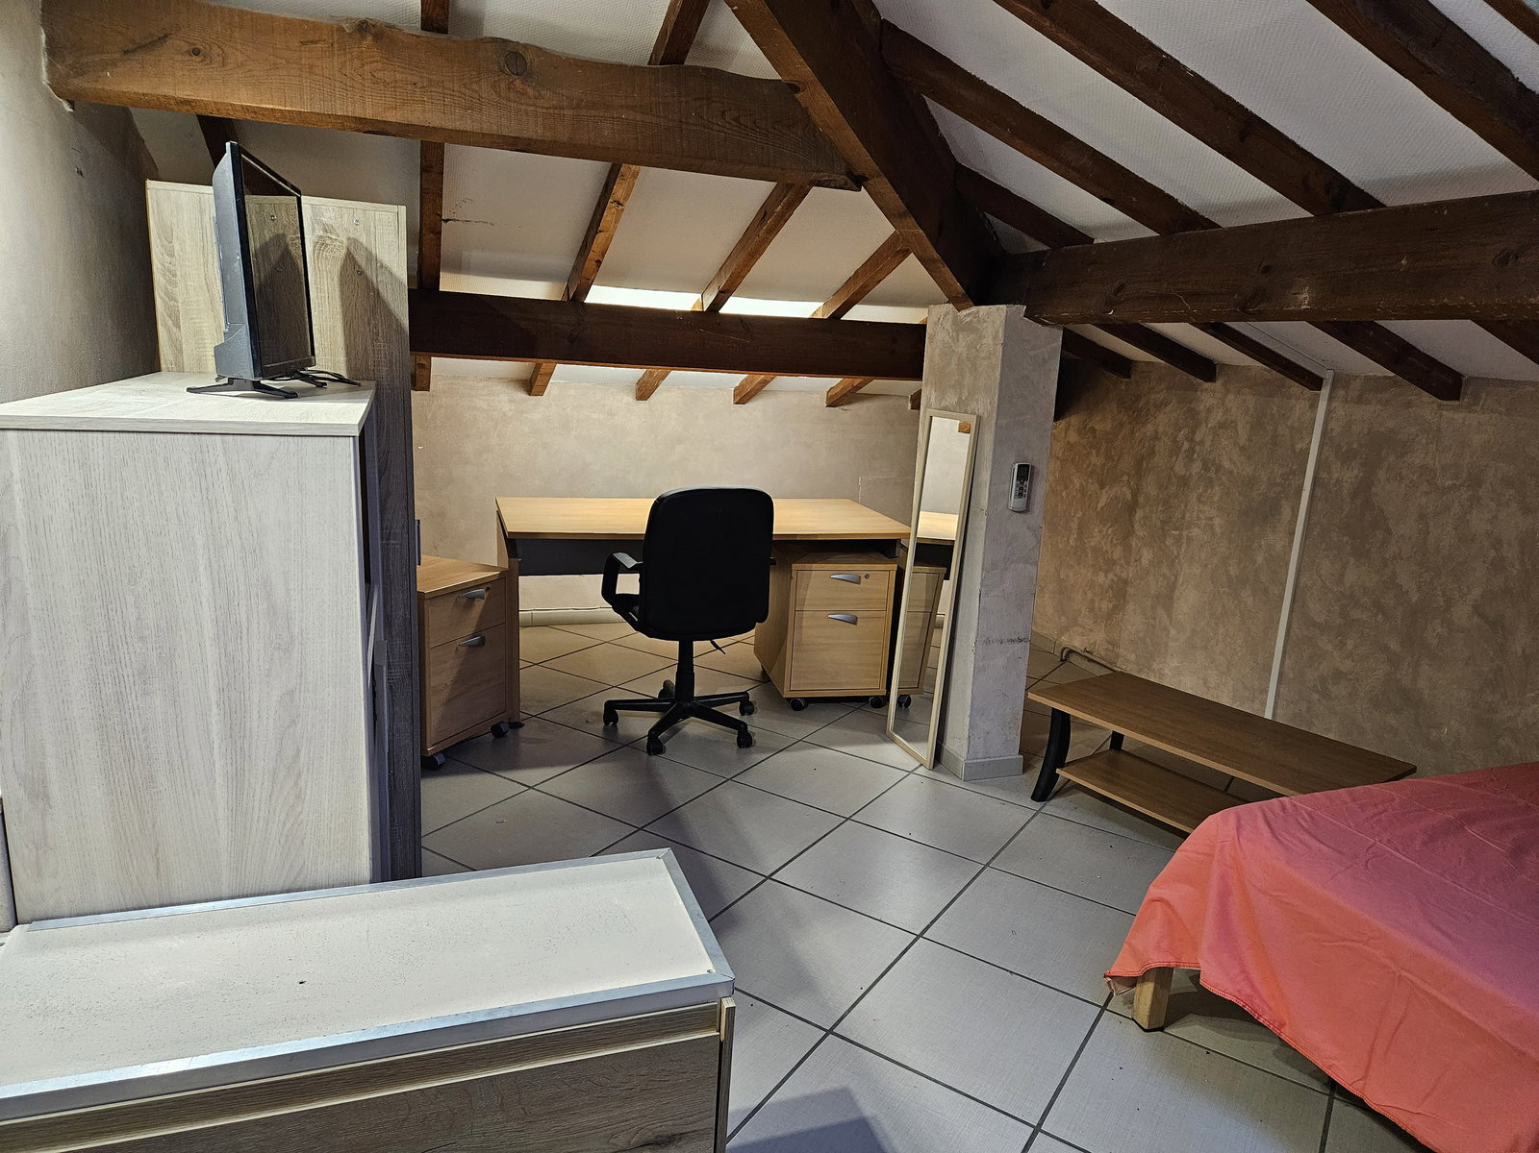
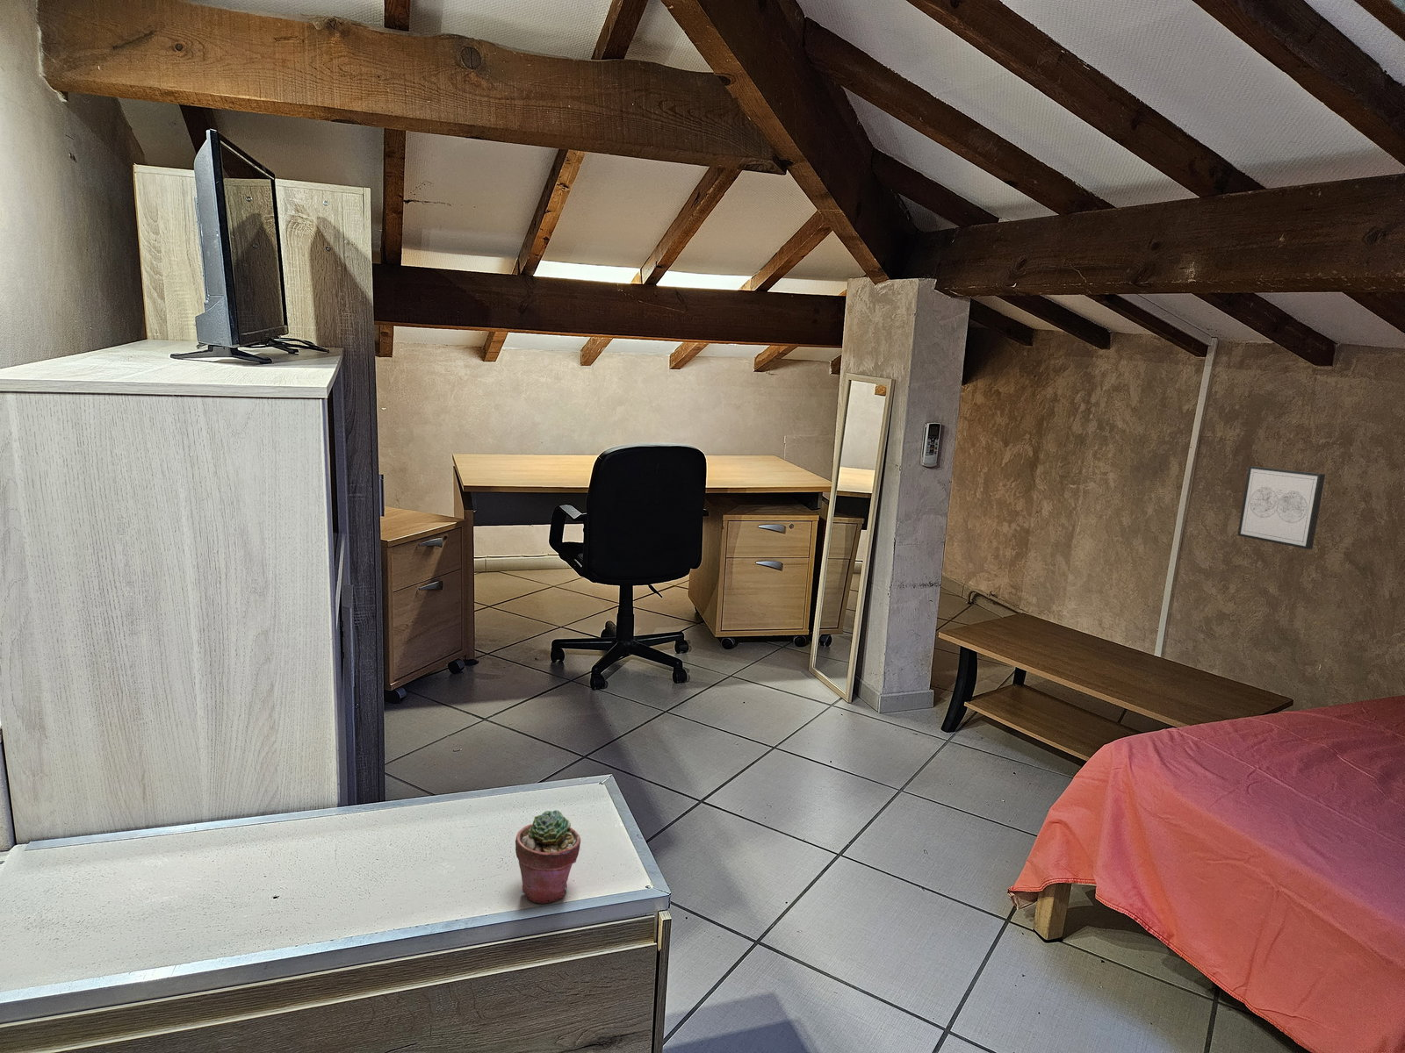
+ potted succulent [514,809,581,904]
+ wall art [1237,465,1326,550]
